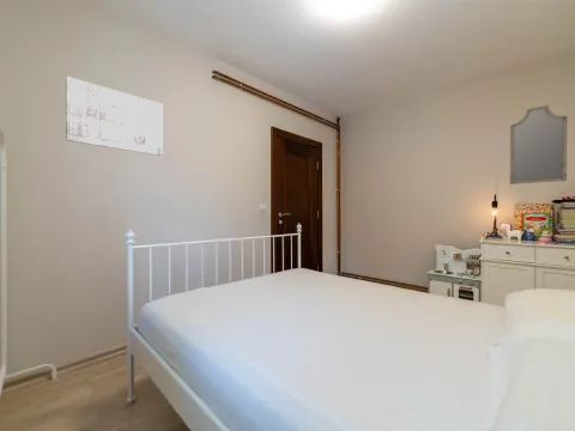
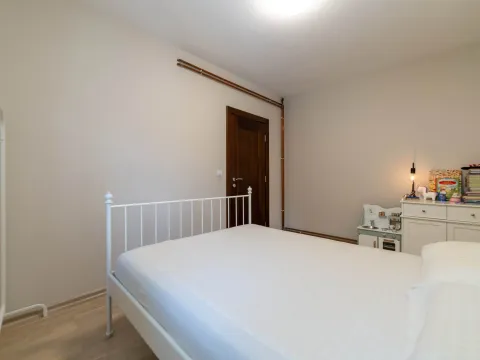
- home mirror [509,104,568,186]
- wall art [65,75,163,157]
